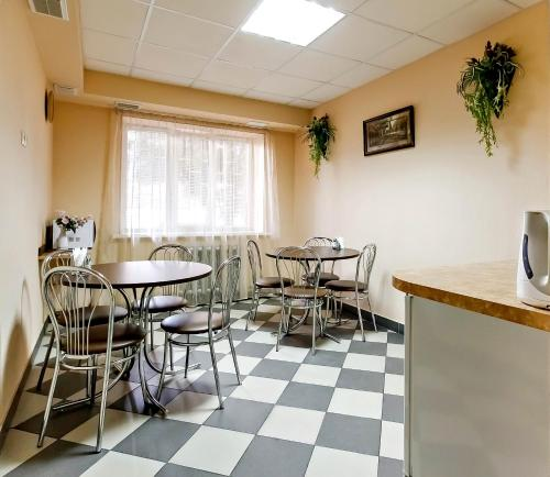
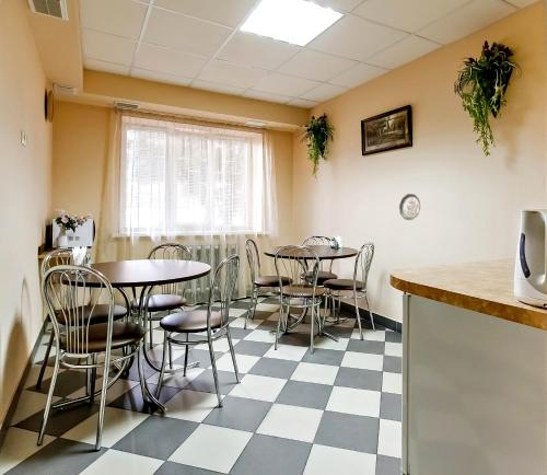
+ decorative plate [398,193,421,221]
